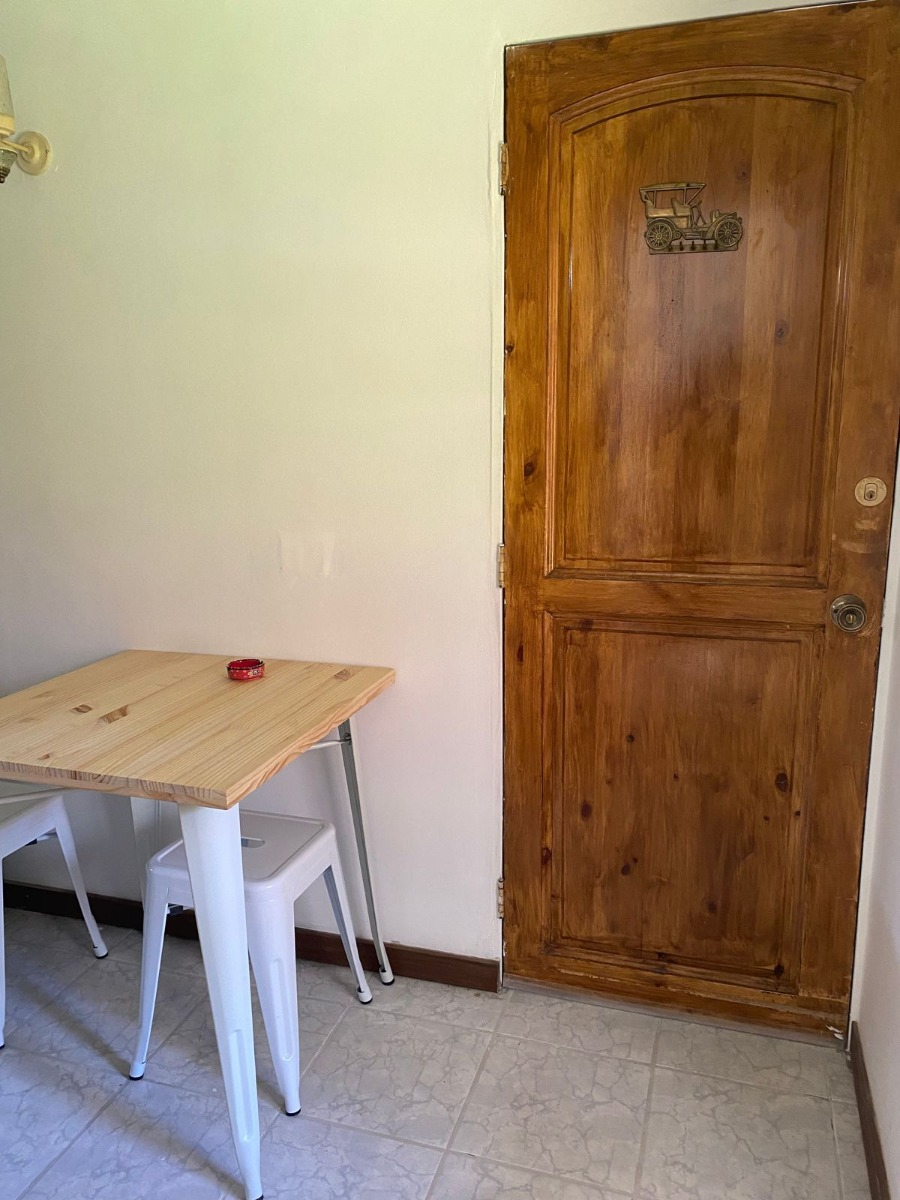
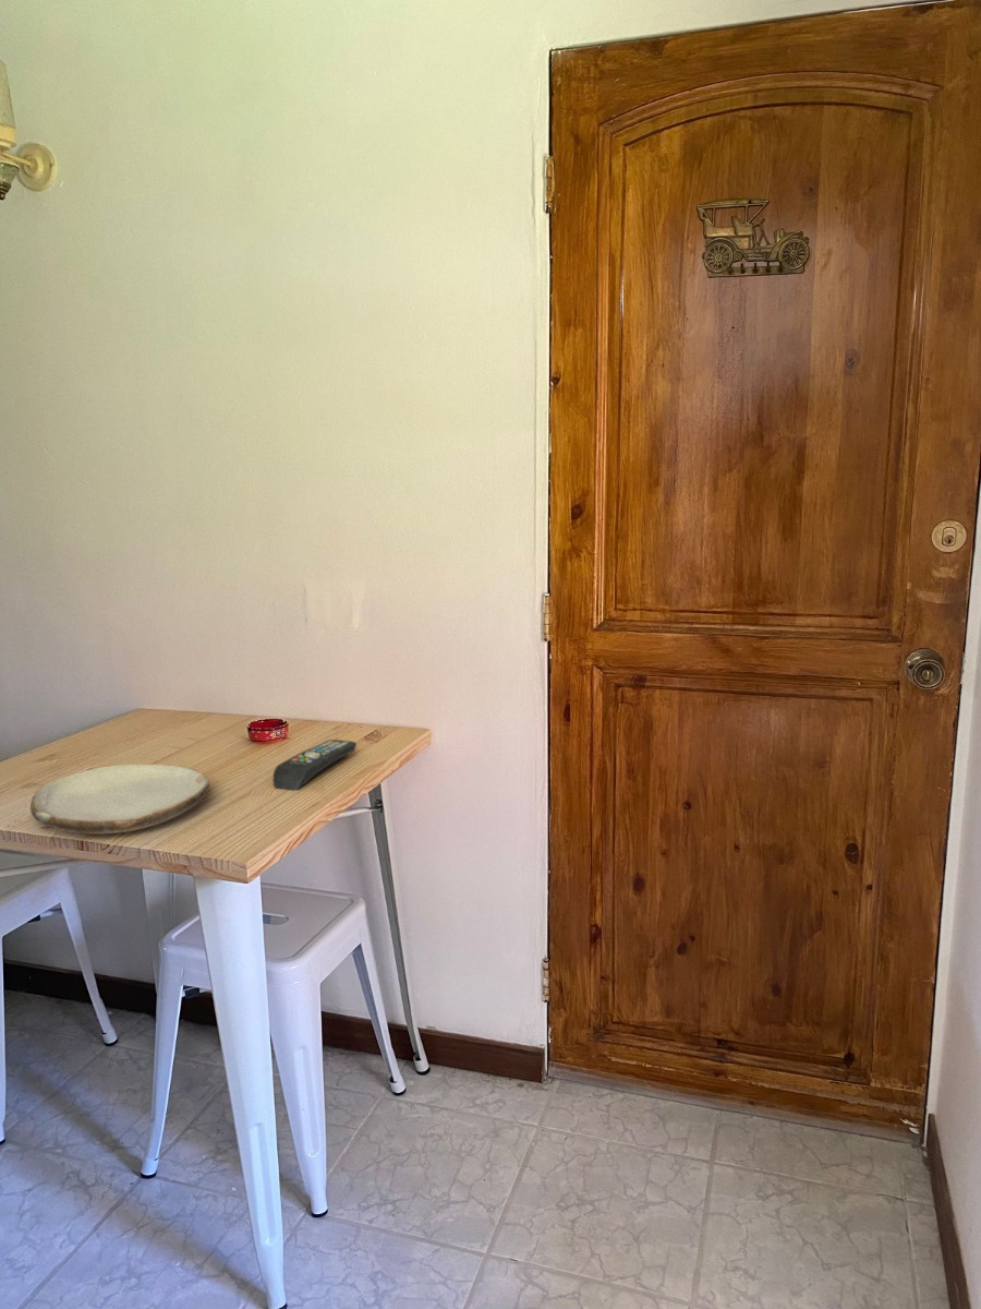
+ remote control [272,738,358,792]
+ plate [29,764,210,836]
